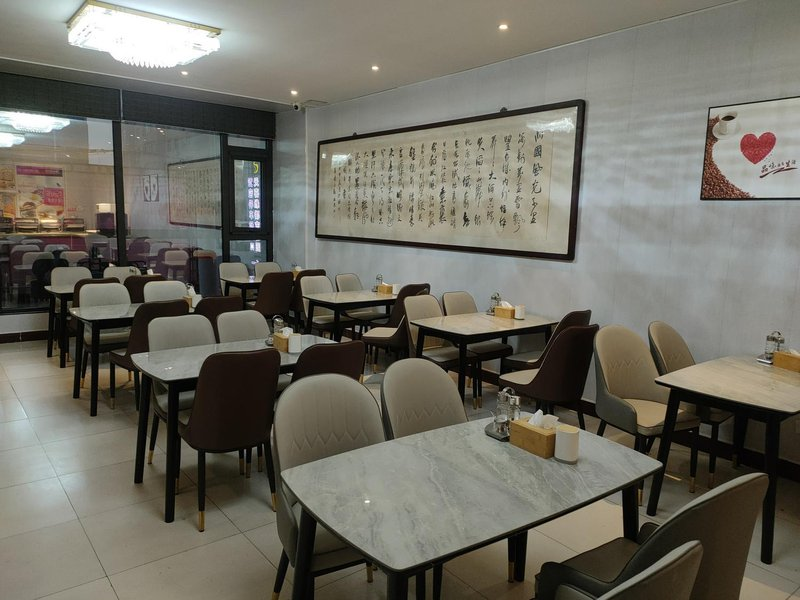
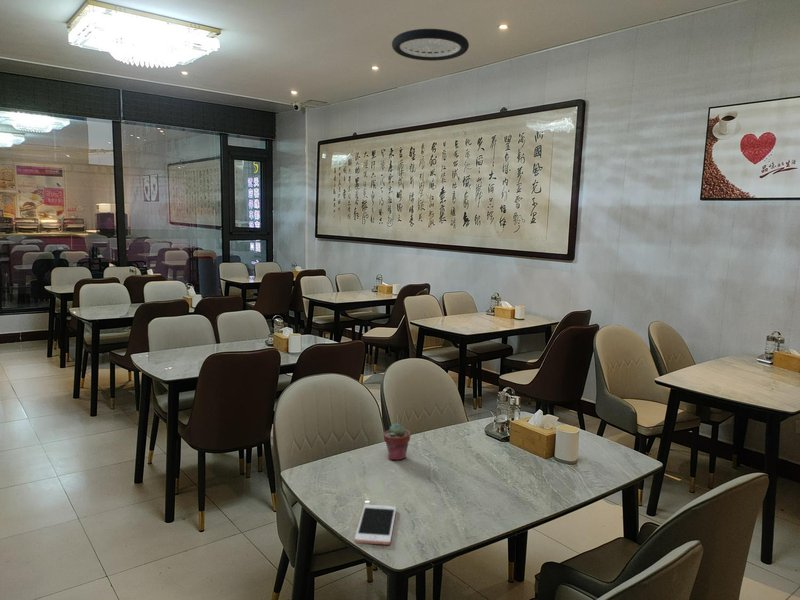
+ potted succulent [383,422,411,461]
+ cell phone [354,504,397,546]
+ ceiling light [391,28,470,62]
